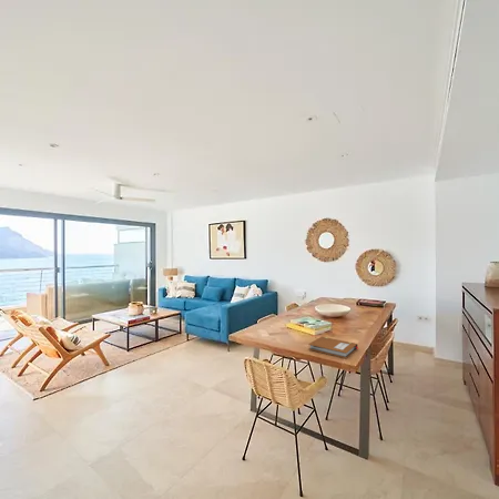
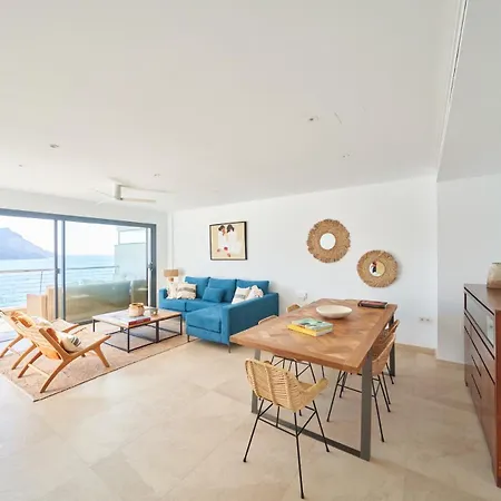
- notebook [307,336,359,359]
